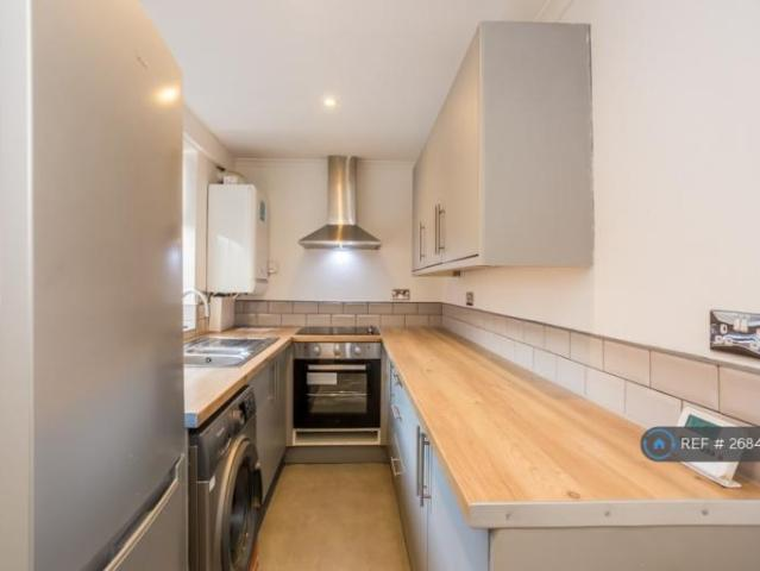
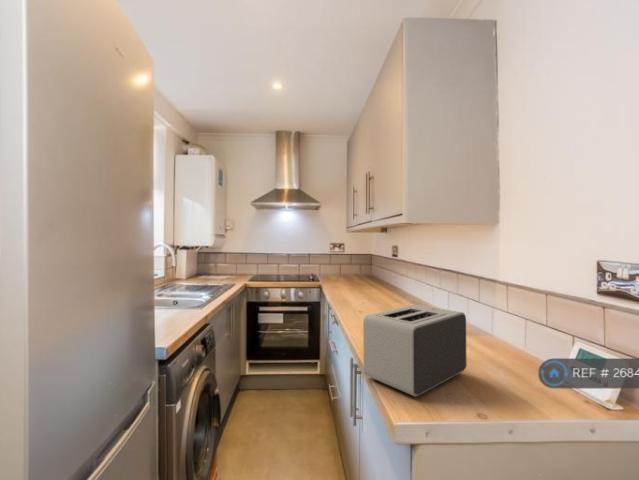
+ toaster [362,304,467,398]
